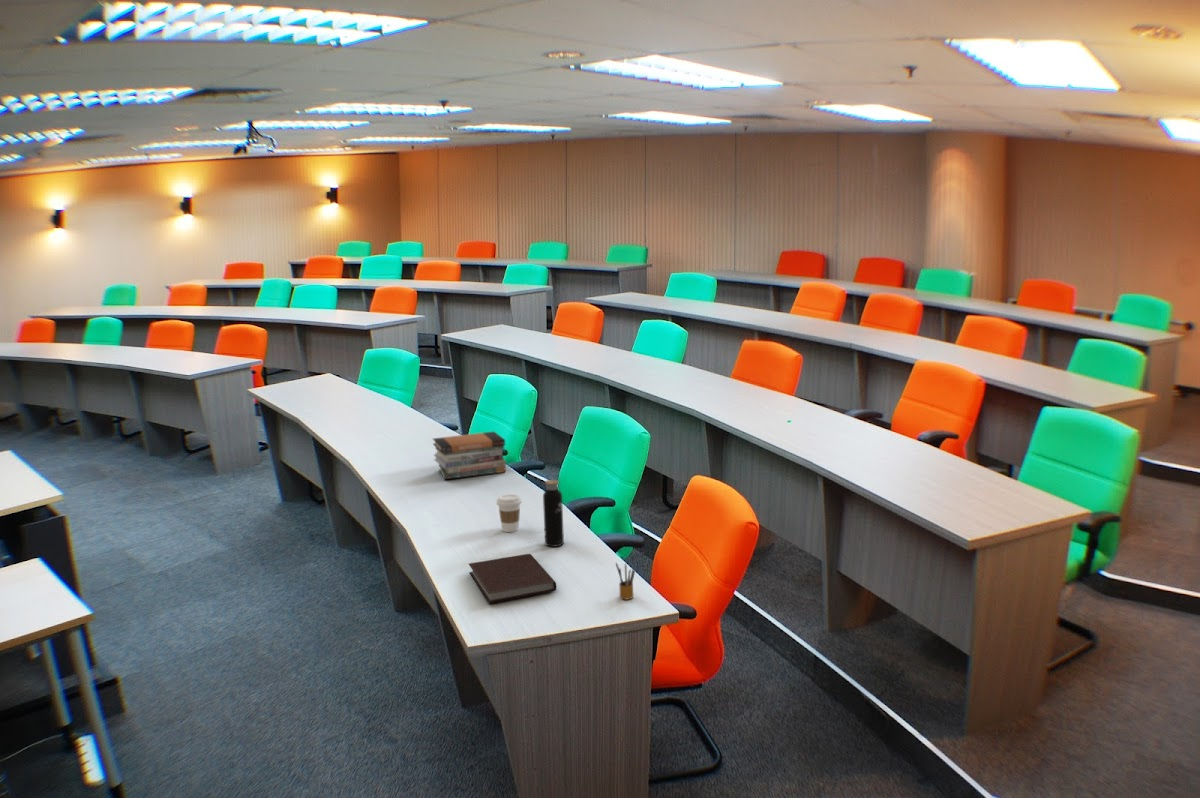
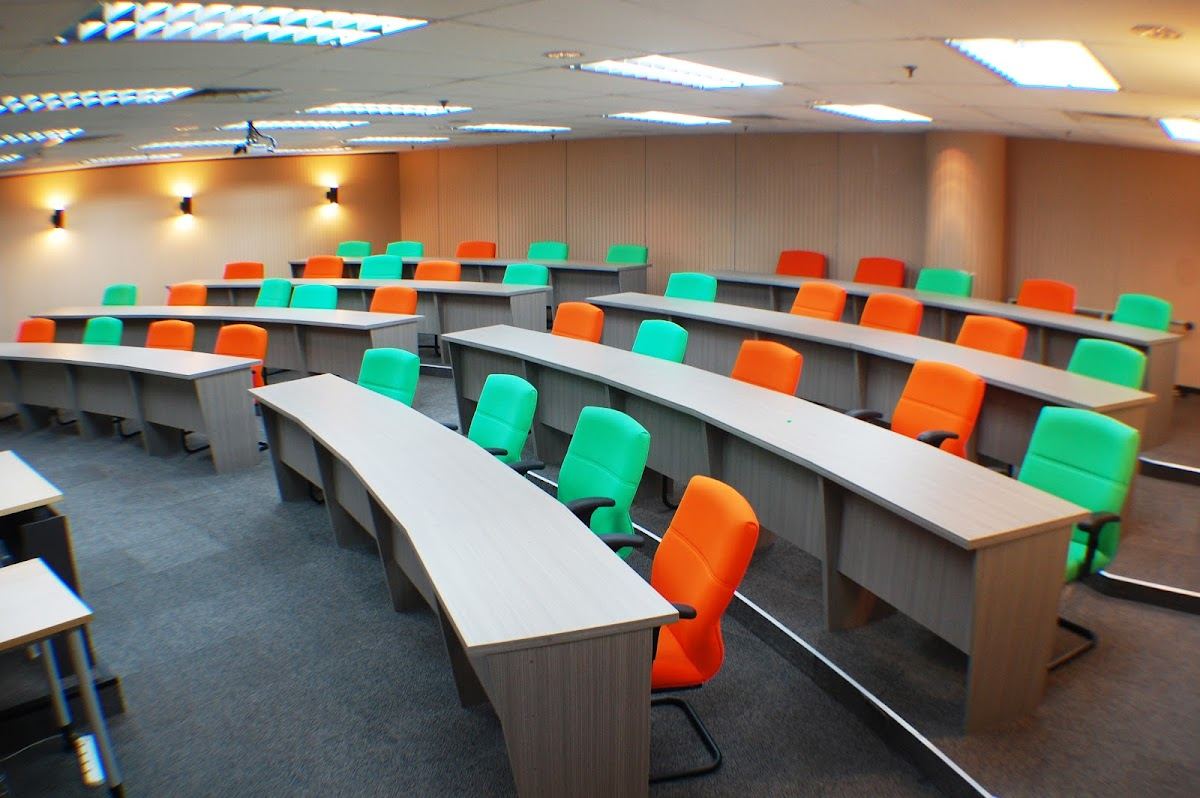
- book stack [432,430,507,480]
- pencil box [615,562,636,600]
- coffee cup [495,493,523,533]
- notebook [468,553,557,604]
- water bottle [542,473,565,548]
